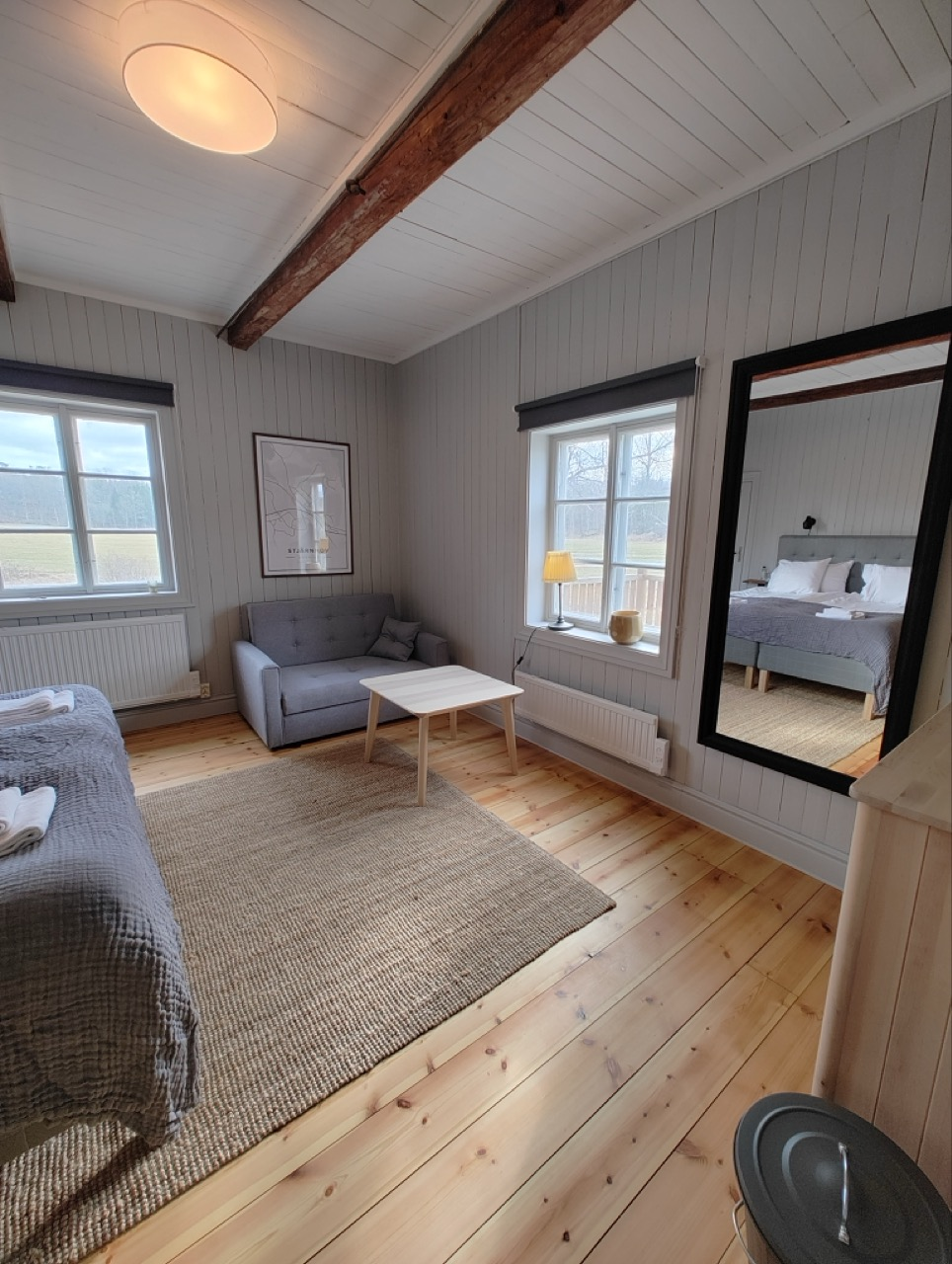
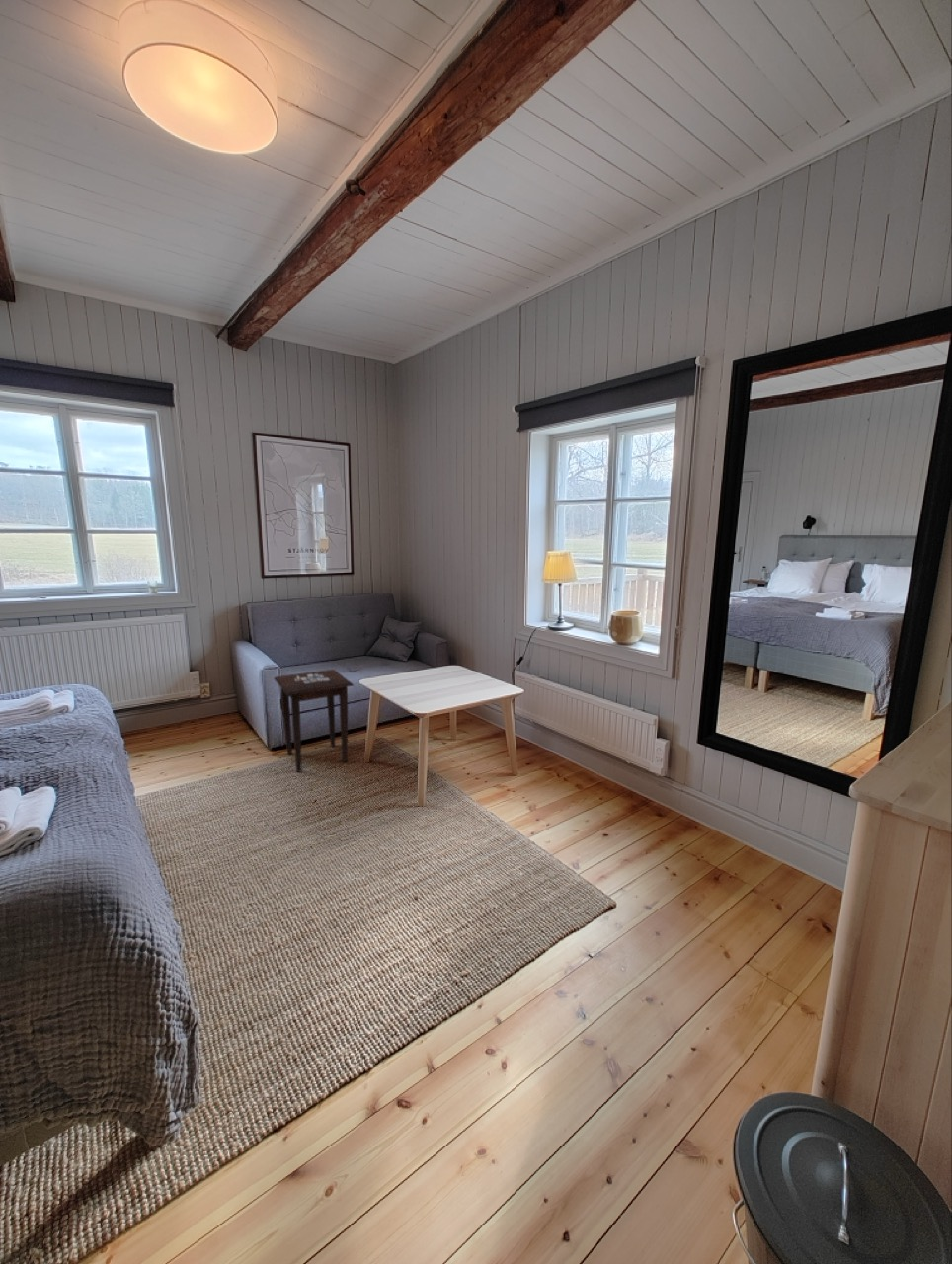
+ side table [273,669,355,773]
